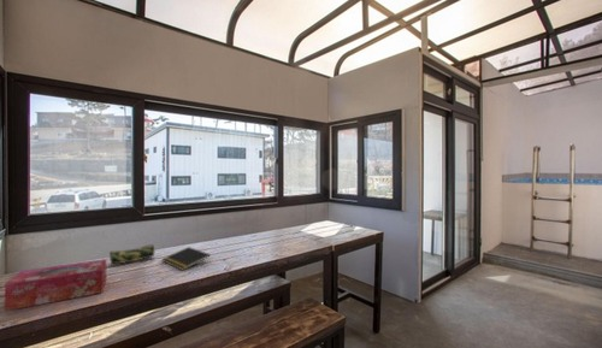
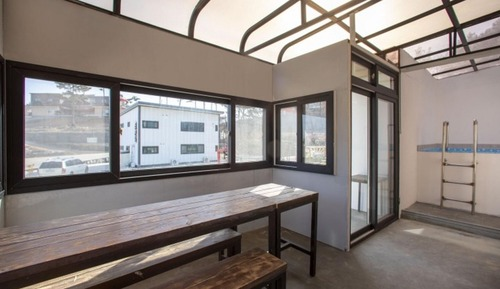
- pencil case [107,243,155,265]
- notepad [161,246,212,271]
- tissue box [4,258,107,312]
